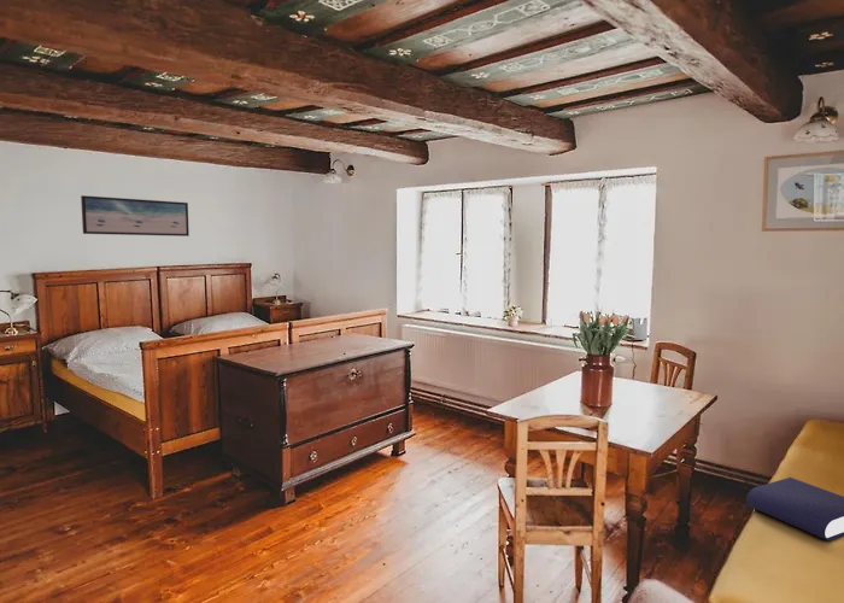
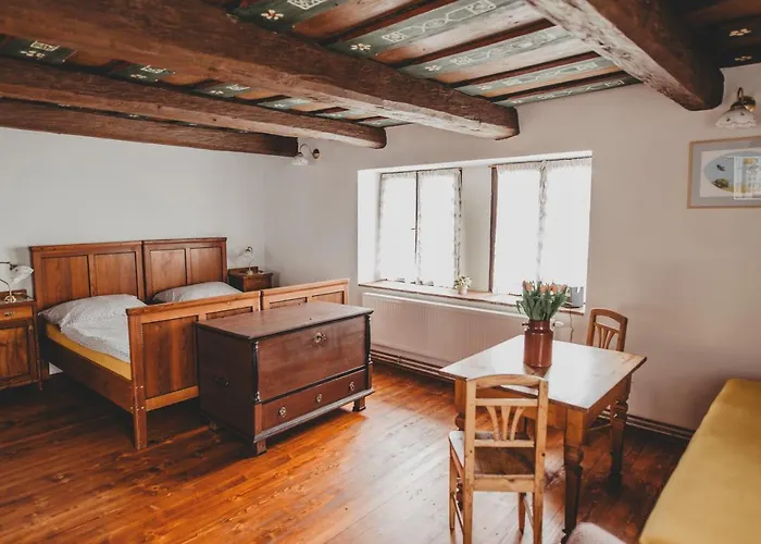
- book [745,476,844,543]
- wall art [80,194,191,238]
